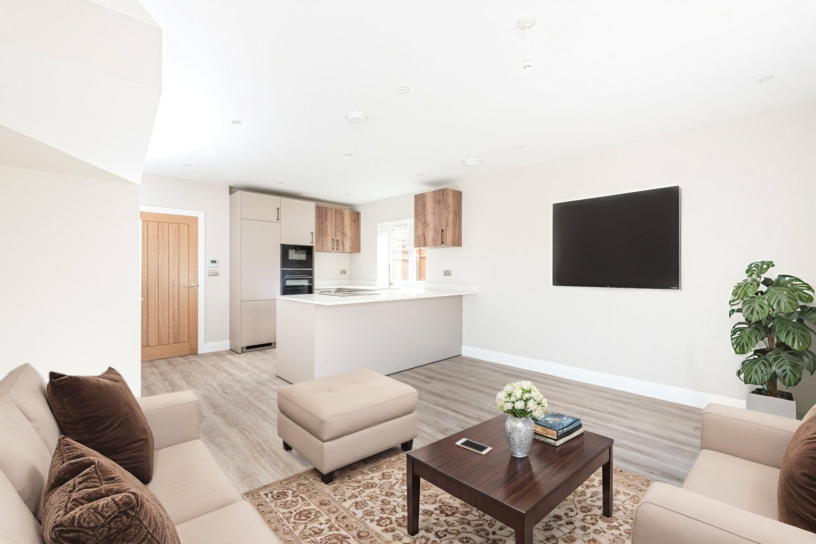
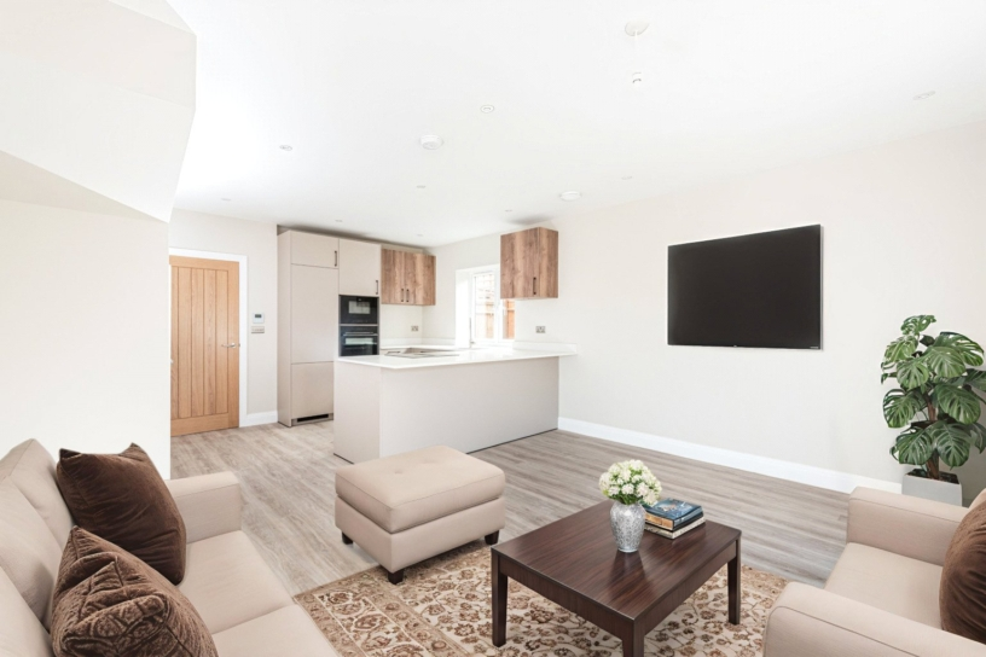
- cell phone [455,437,493,456]
